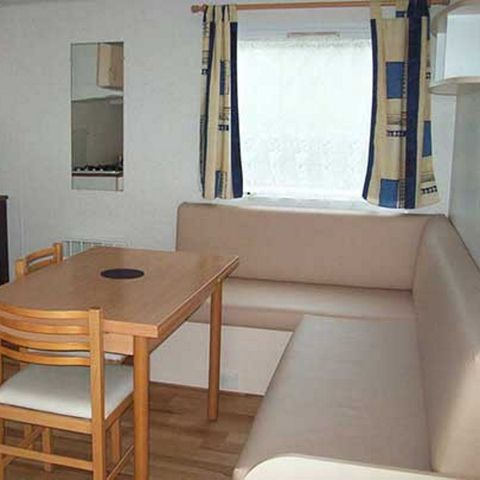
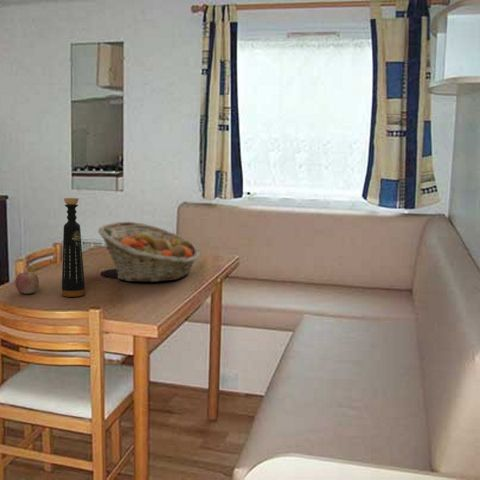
+ fruit basket [97,221,201,283]
+ apple [14,271,40,295]
+ bottle [61,197,86,298]
